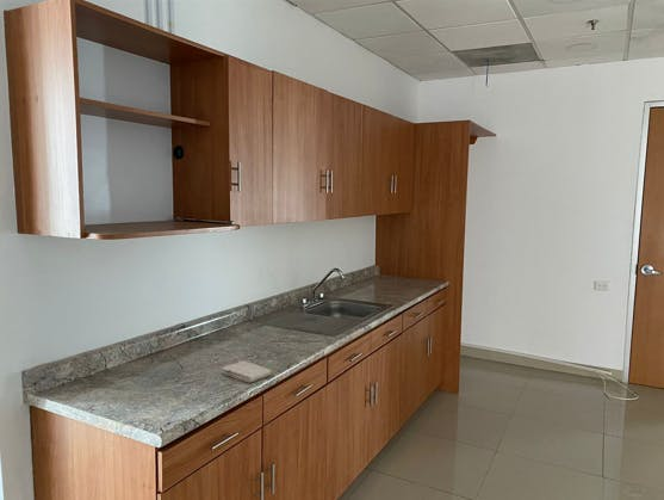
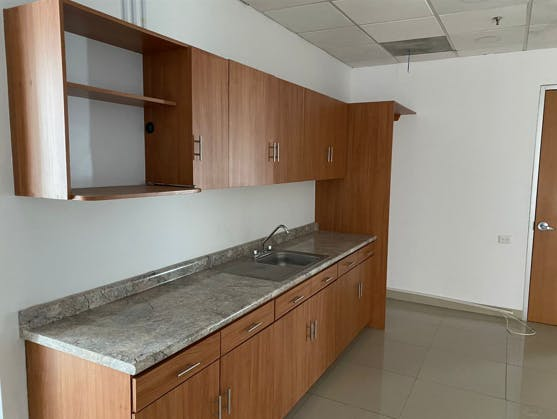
- washcloth [221,359,273,383]
